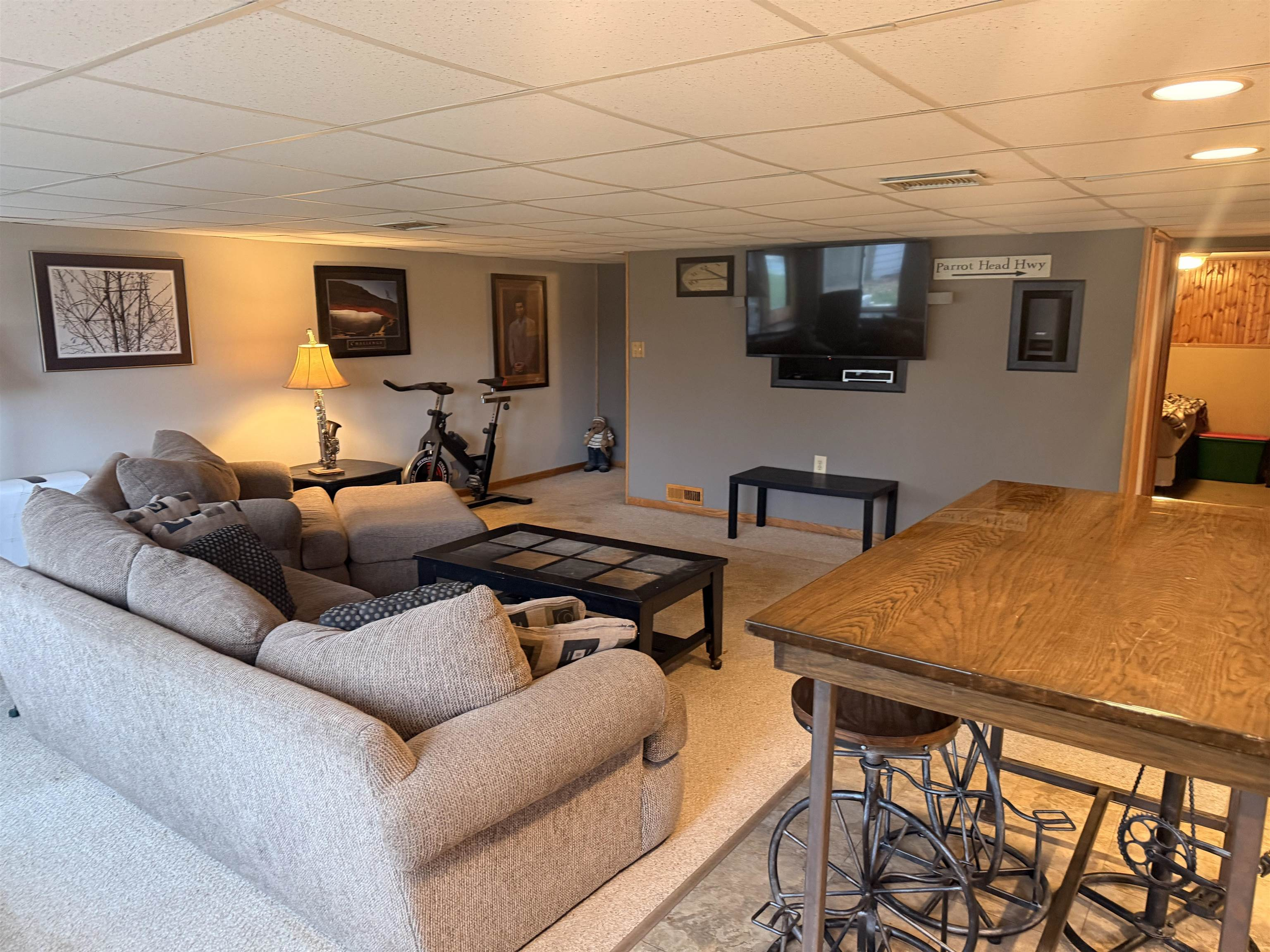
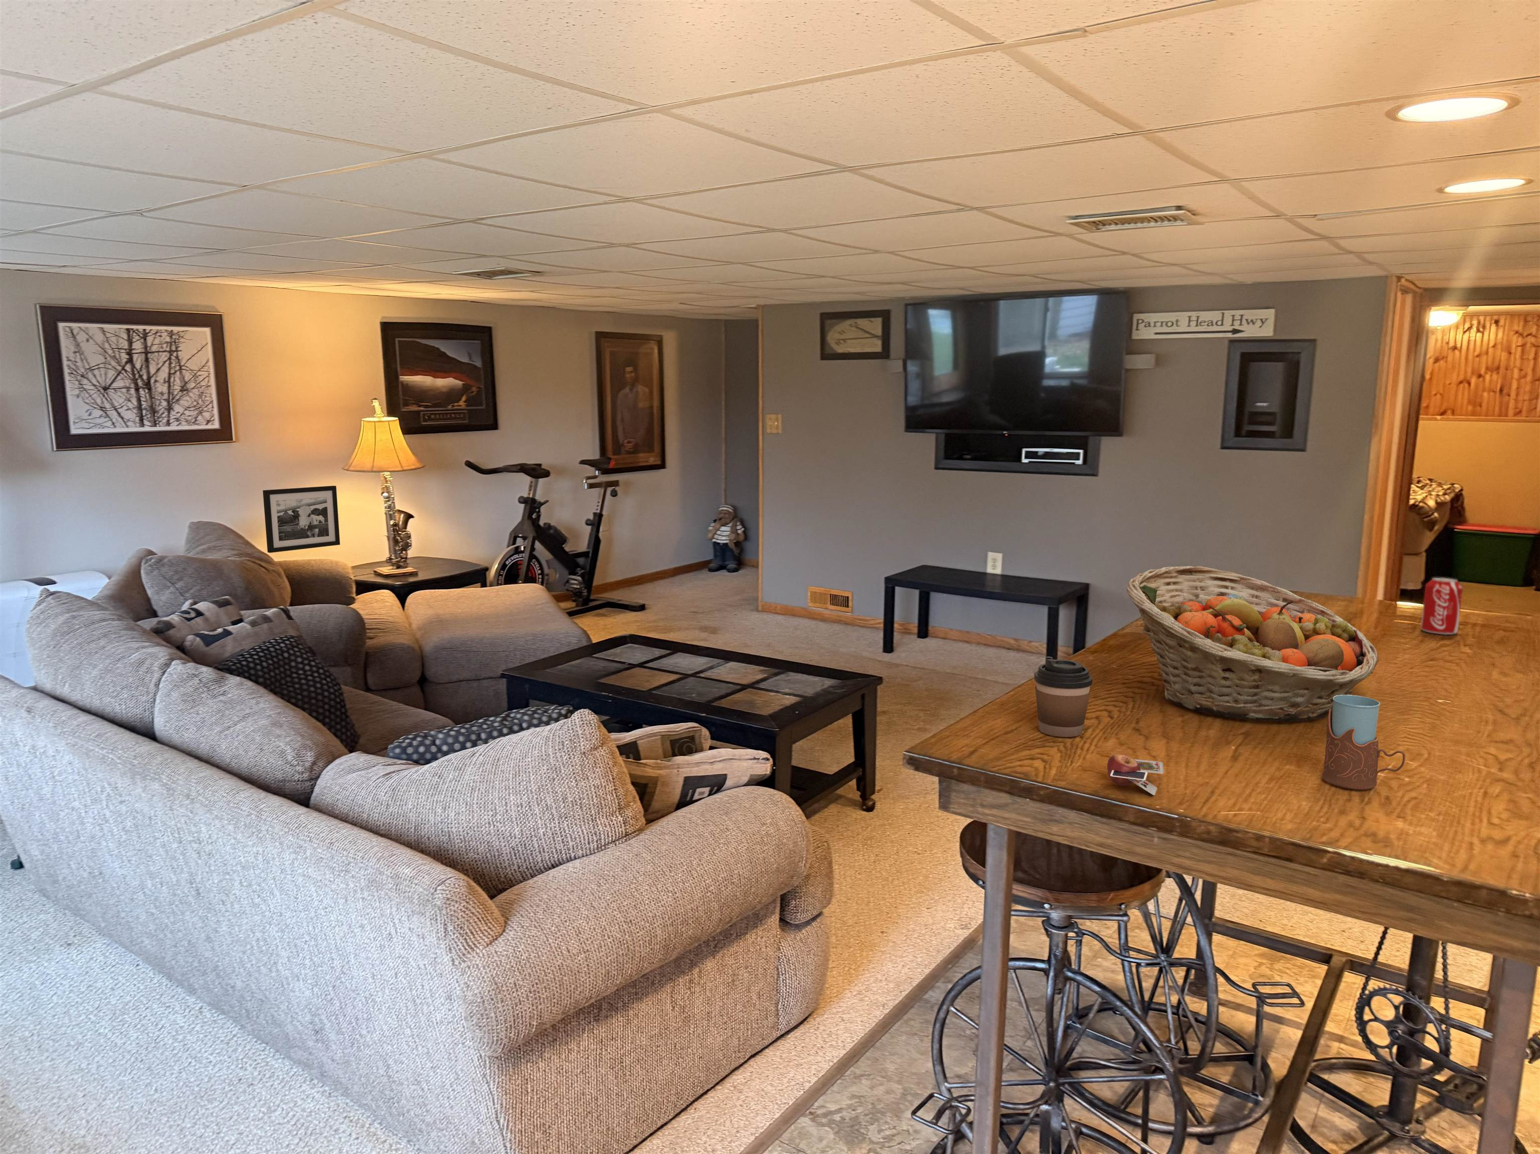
+ coffee cup [1033,656,1094,738]
+ picture frame [262,485,341,554]
+ beverage can [1421,577,1464,635]
+ apple [1107,754,1164,796]
+ fruit basket [1127,565,1379,722]
+ drinking glass [1322,695,1405,790]
